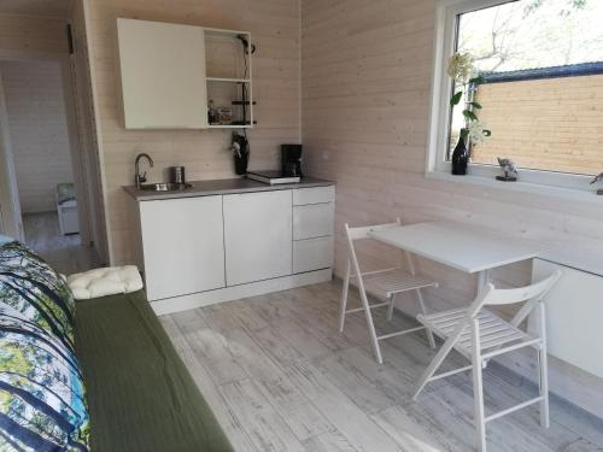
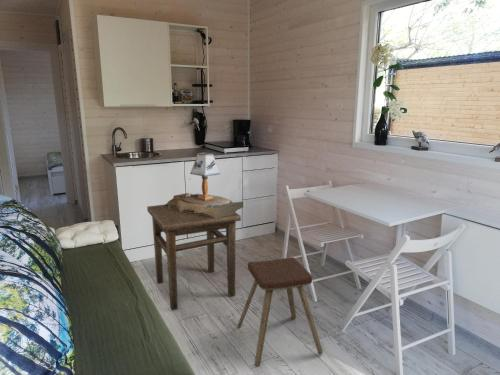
+ side table [146,204,242,311]
+ table lamp [161,152,244,218]
+ music stool [236,256,323,368]
